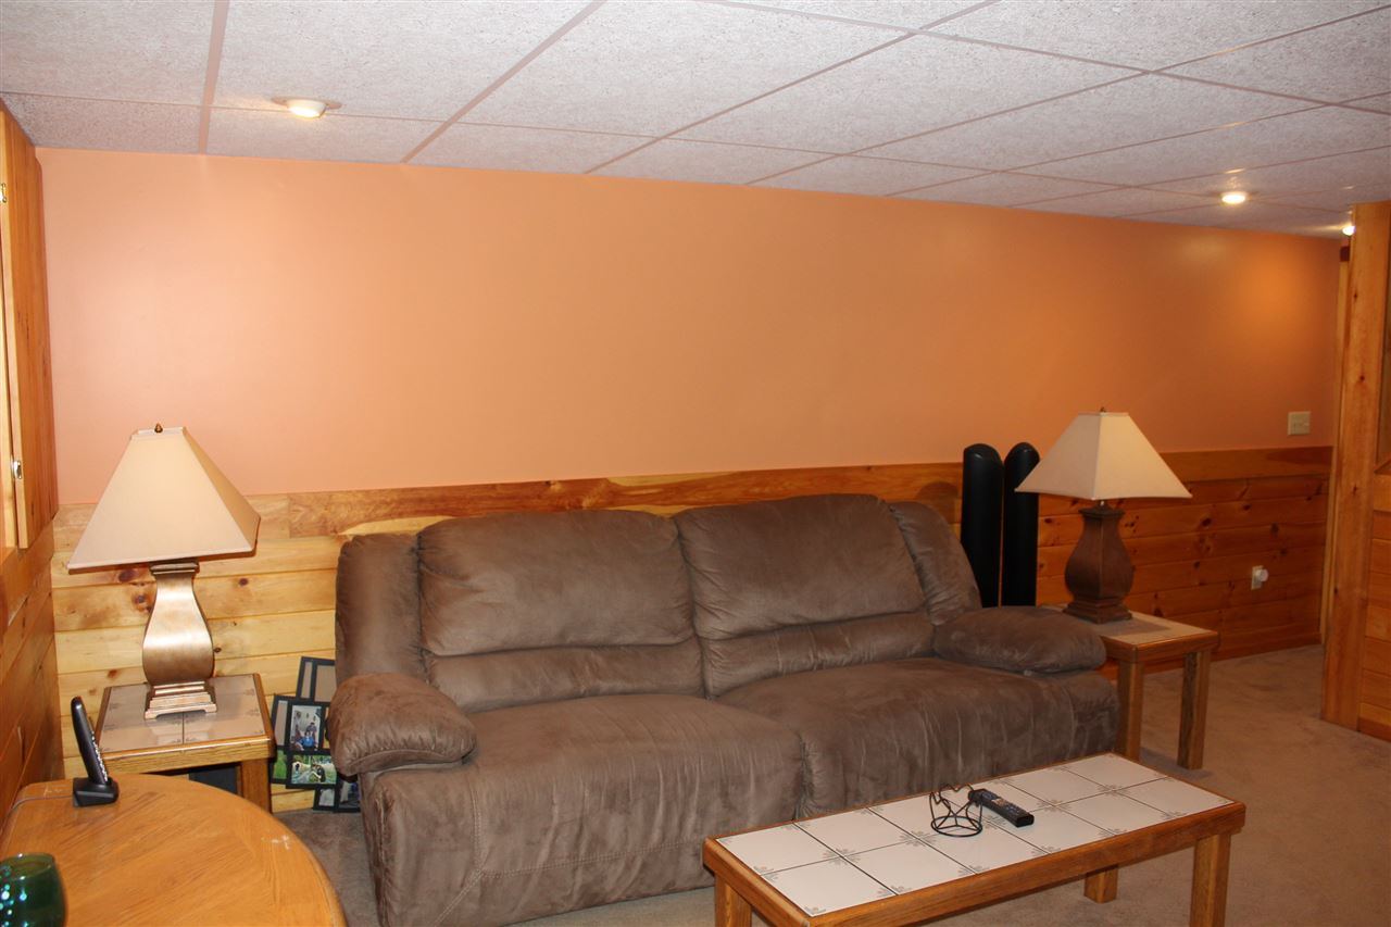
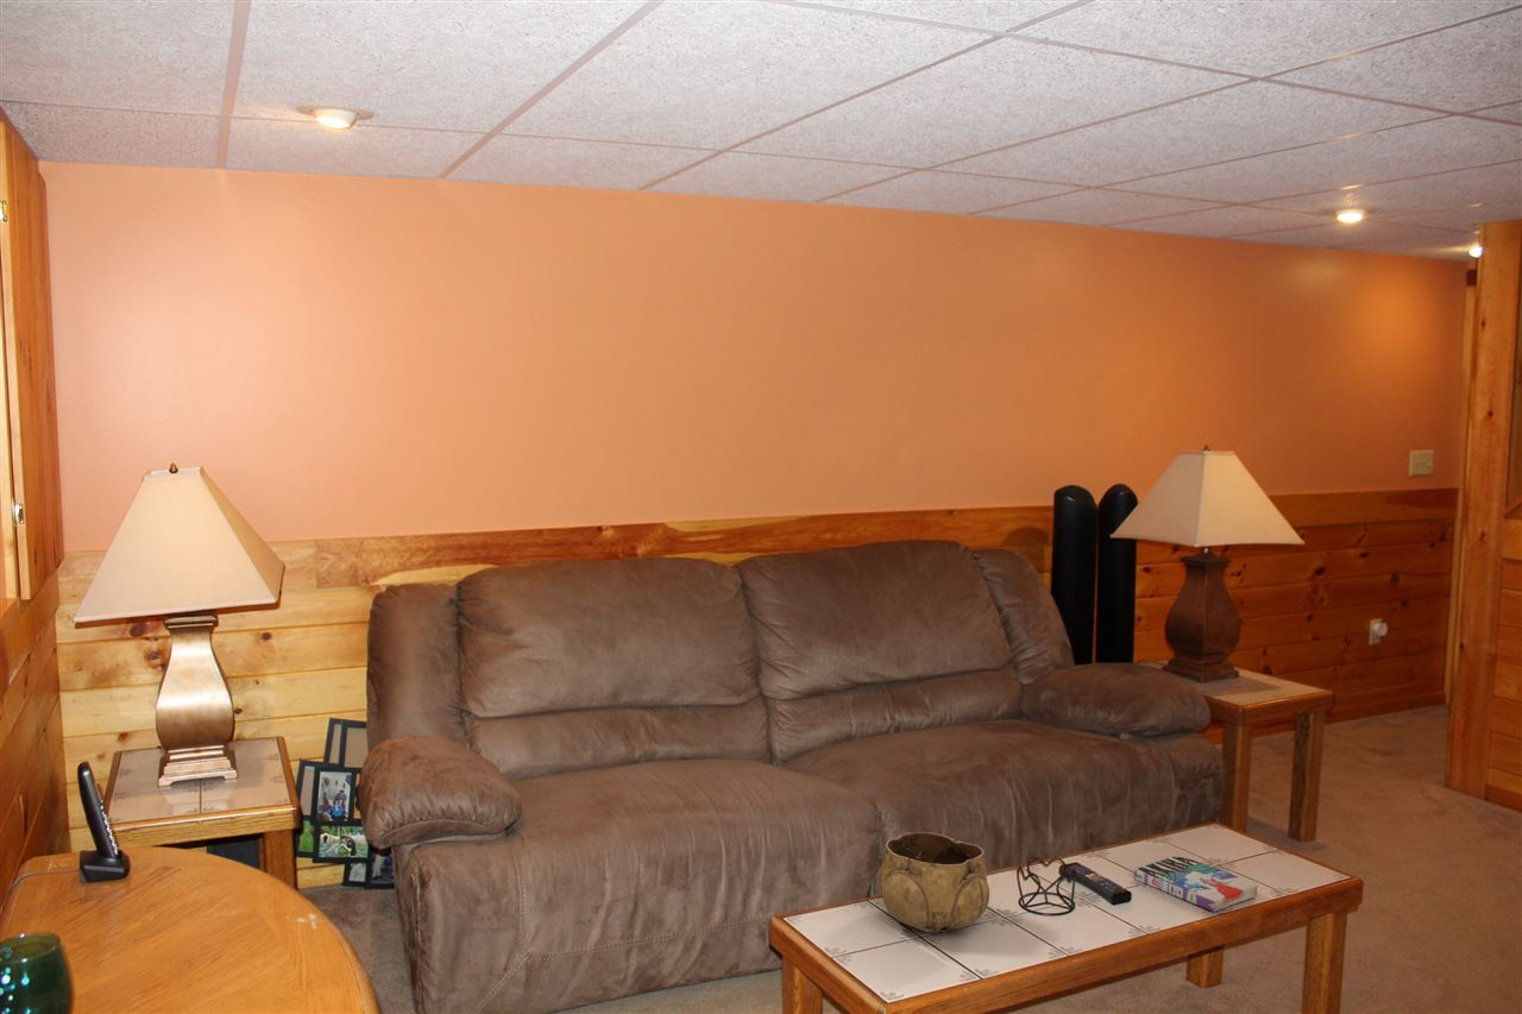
+ decorative bowl [878,831,990,933]
+ book [1133,855,1258,913]
